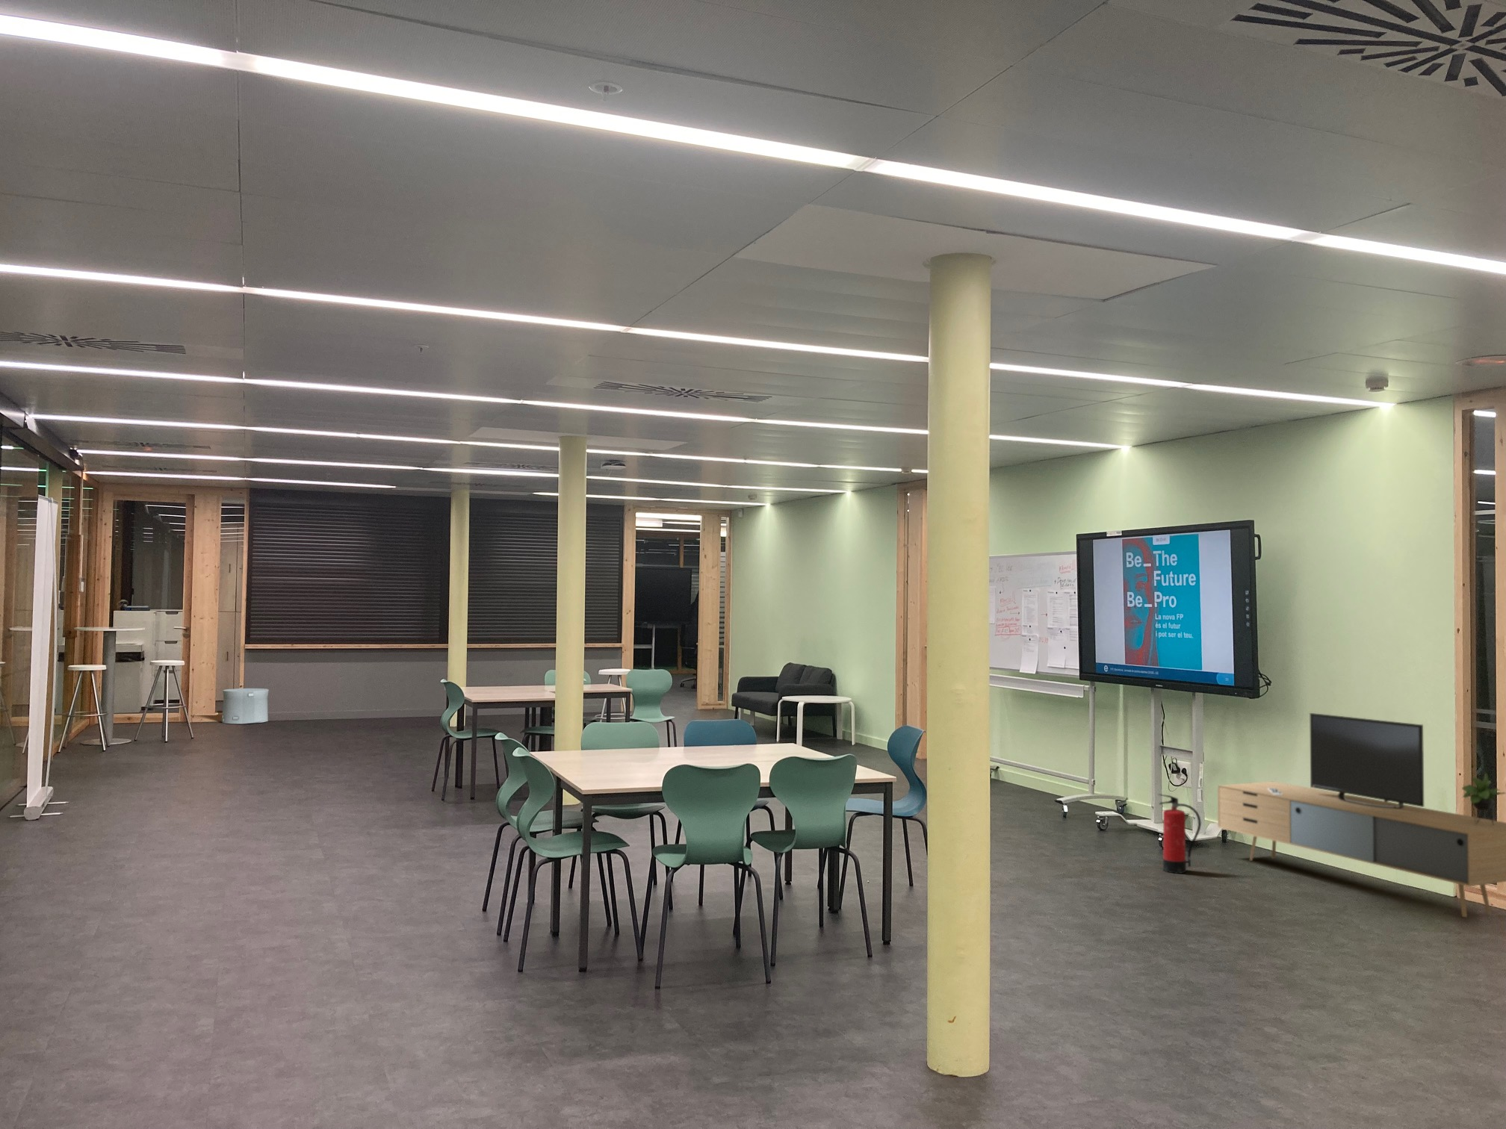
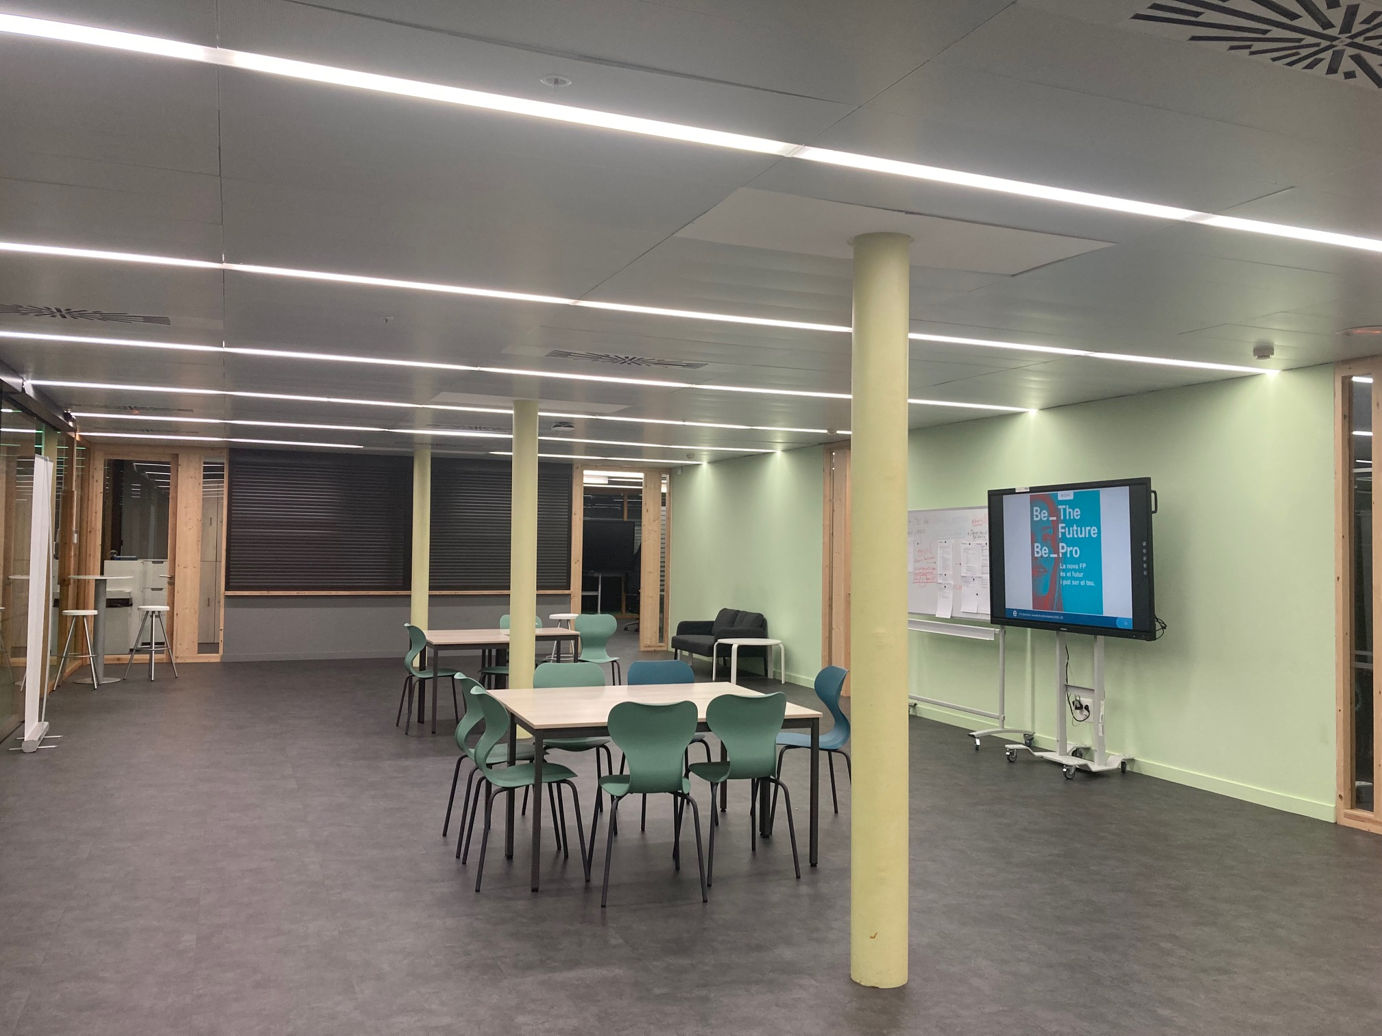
- trash can [221,688,269,725]
- media console [1217,713,1506,918]
- fire extinguisher [1157,793,1202,874]
